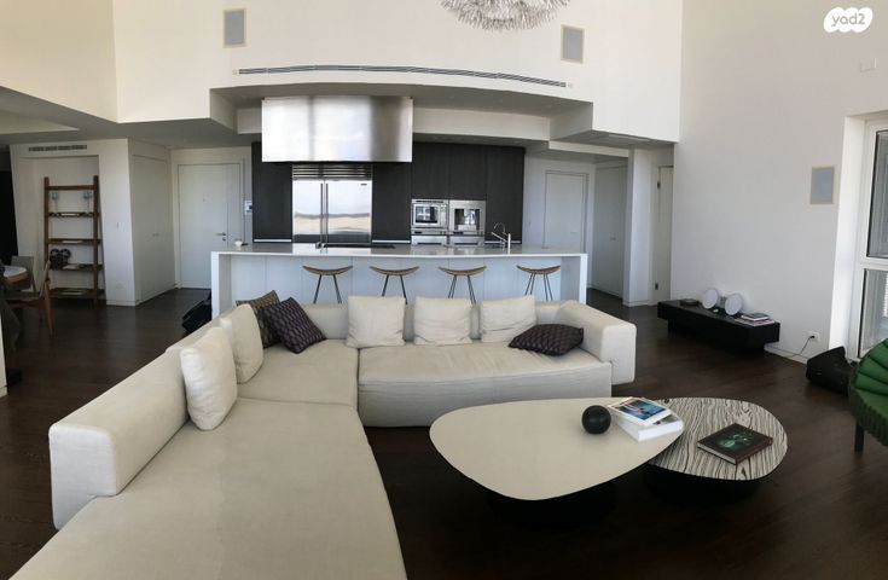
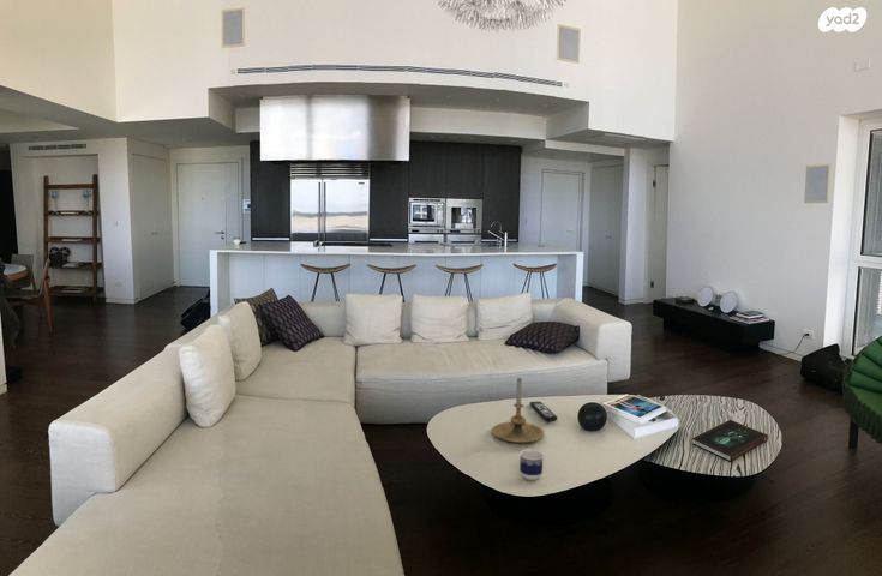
+ remote control [529,401,559,422]
+ candle holder [491,377,545,444]
+ cup [518,448,545,481]
